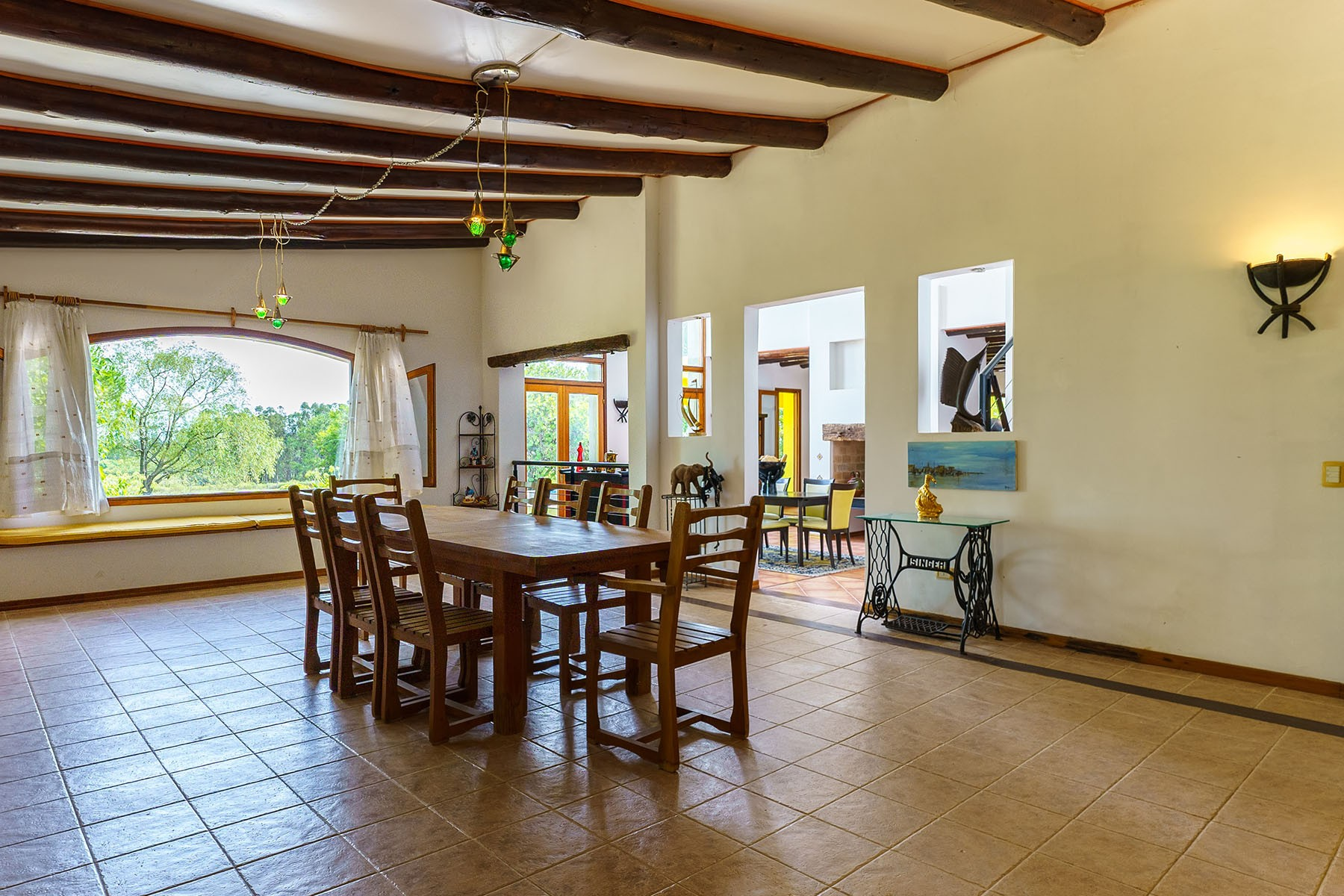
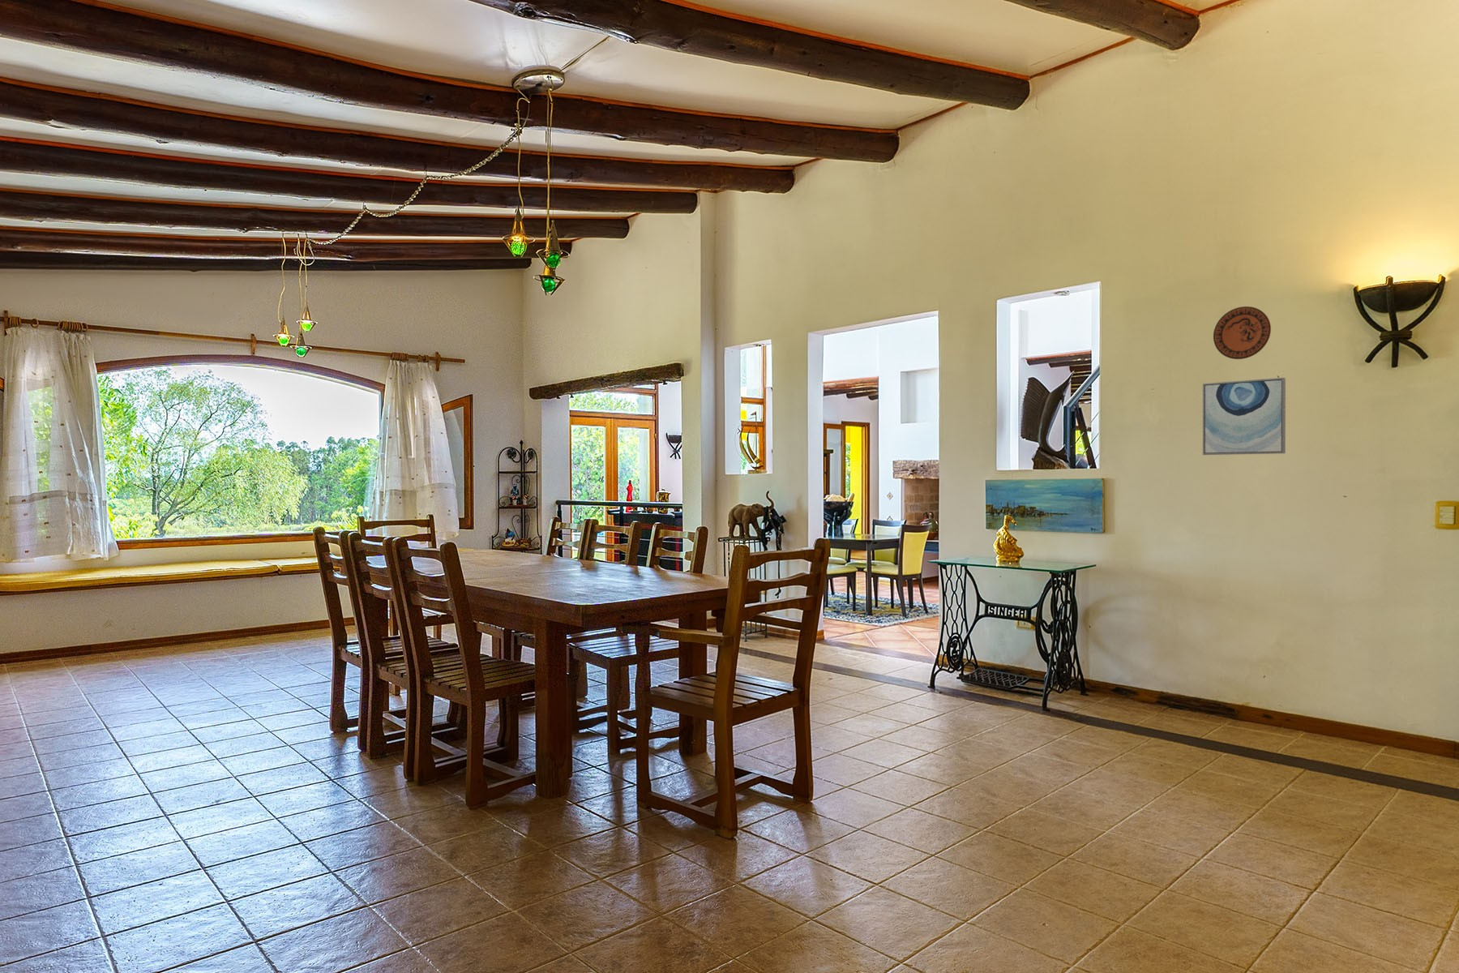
+ decorative plate [1213,305,1272,361]
+ wall art [1202,377,1286,456]
